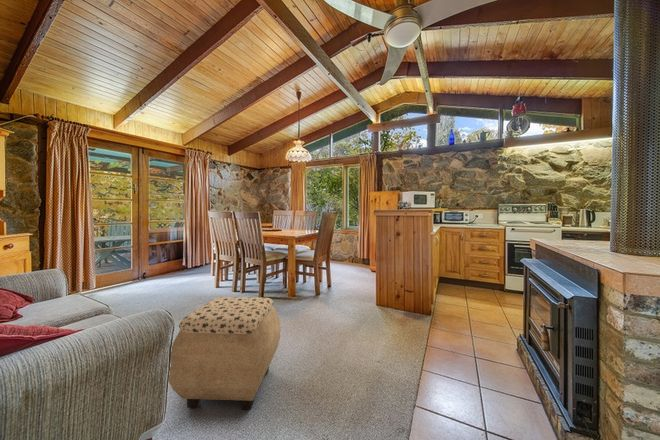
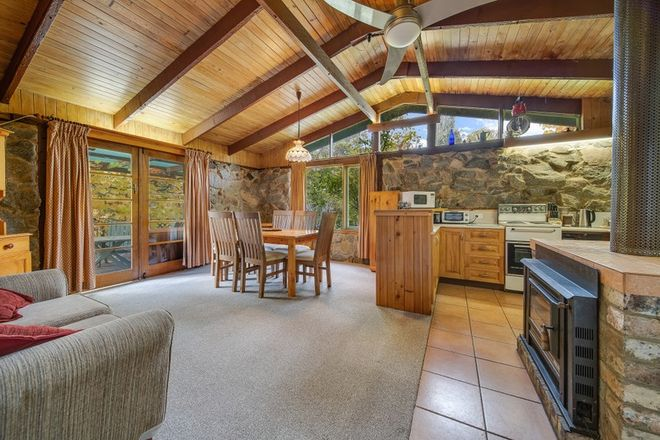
- ottoman [168,296,282,411]
